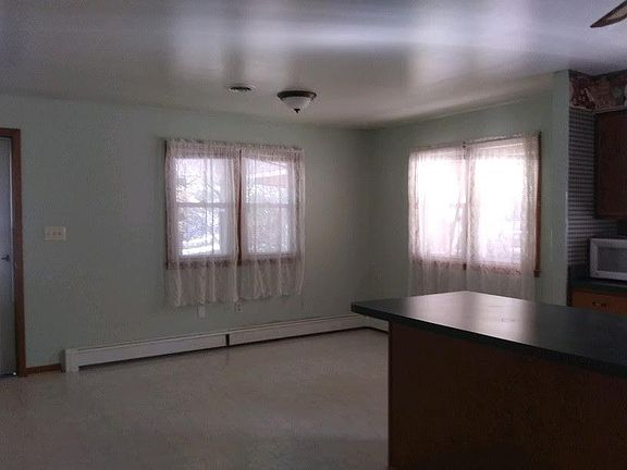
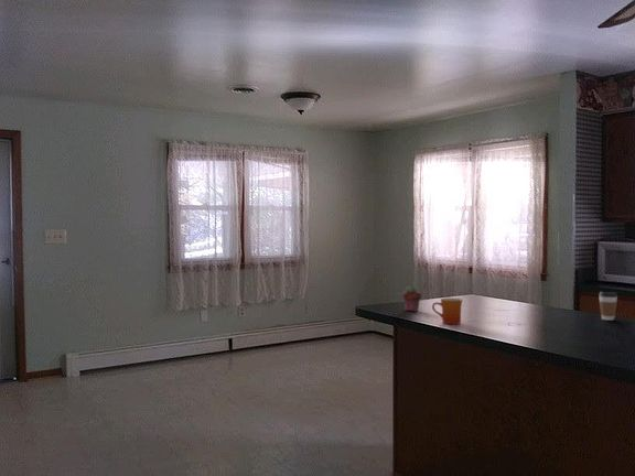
+ coffee cup [598,291,618,322]
+ mug [431,298,464,325]
+ potted succulent [401,284,422,312]
